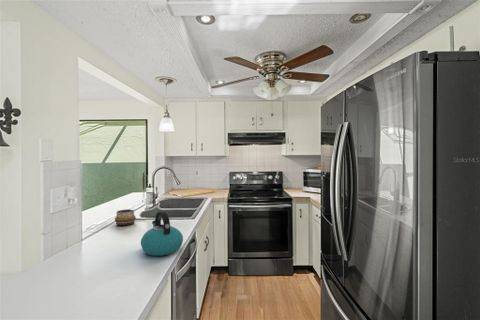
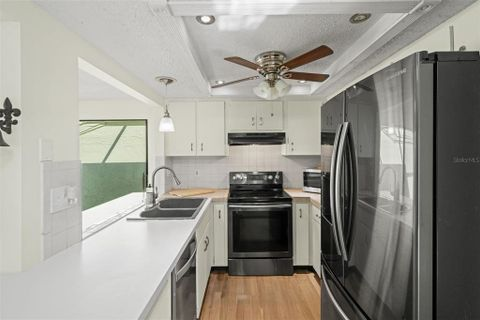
- decorative bowl [114,208,137,226]
- kettle [140,210,184,257]
